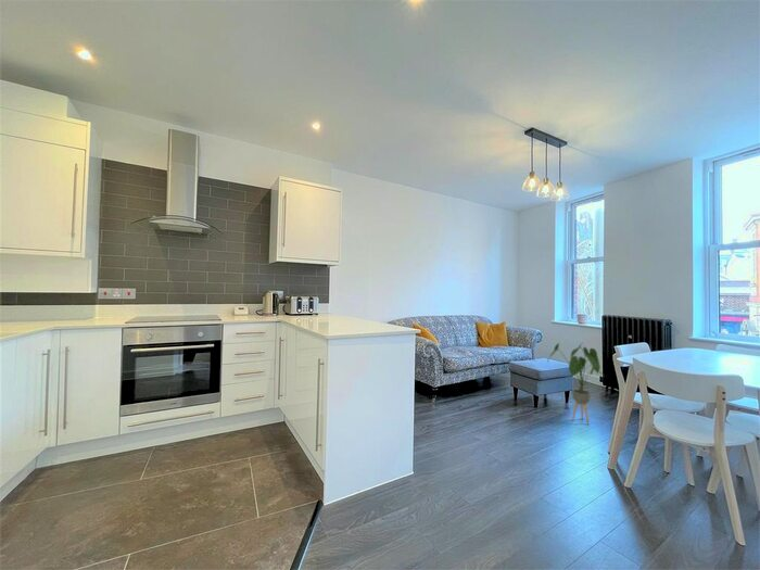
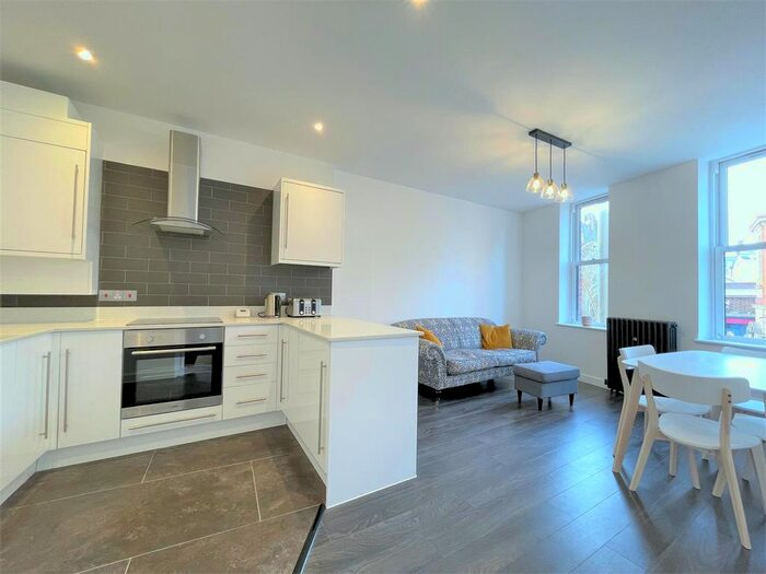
- house plant [546,342,604,426]
